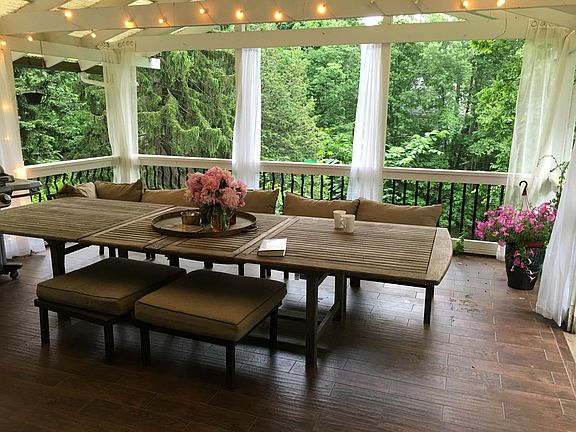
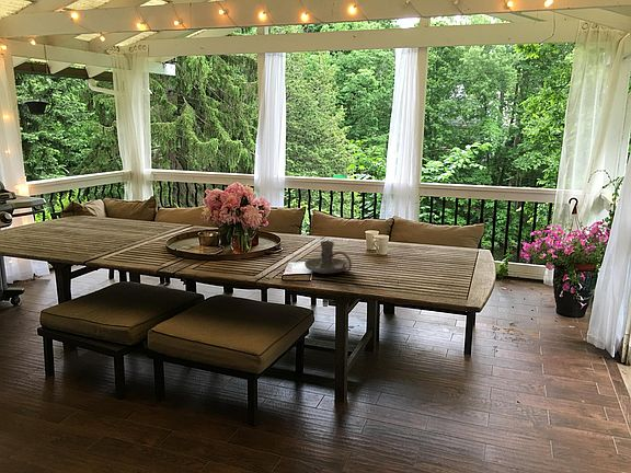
+ candle holder [303,240,353,275]
